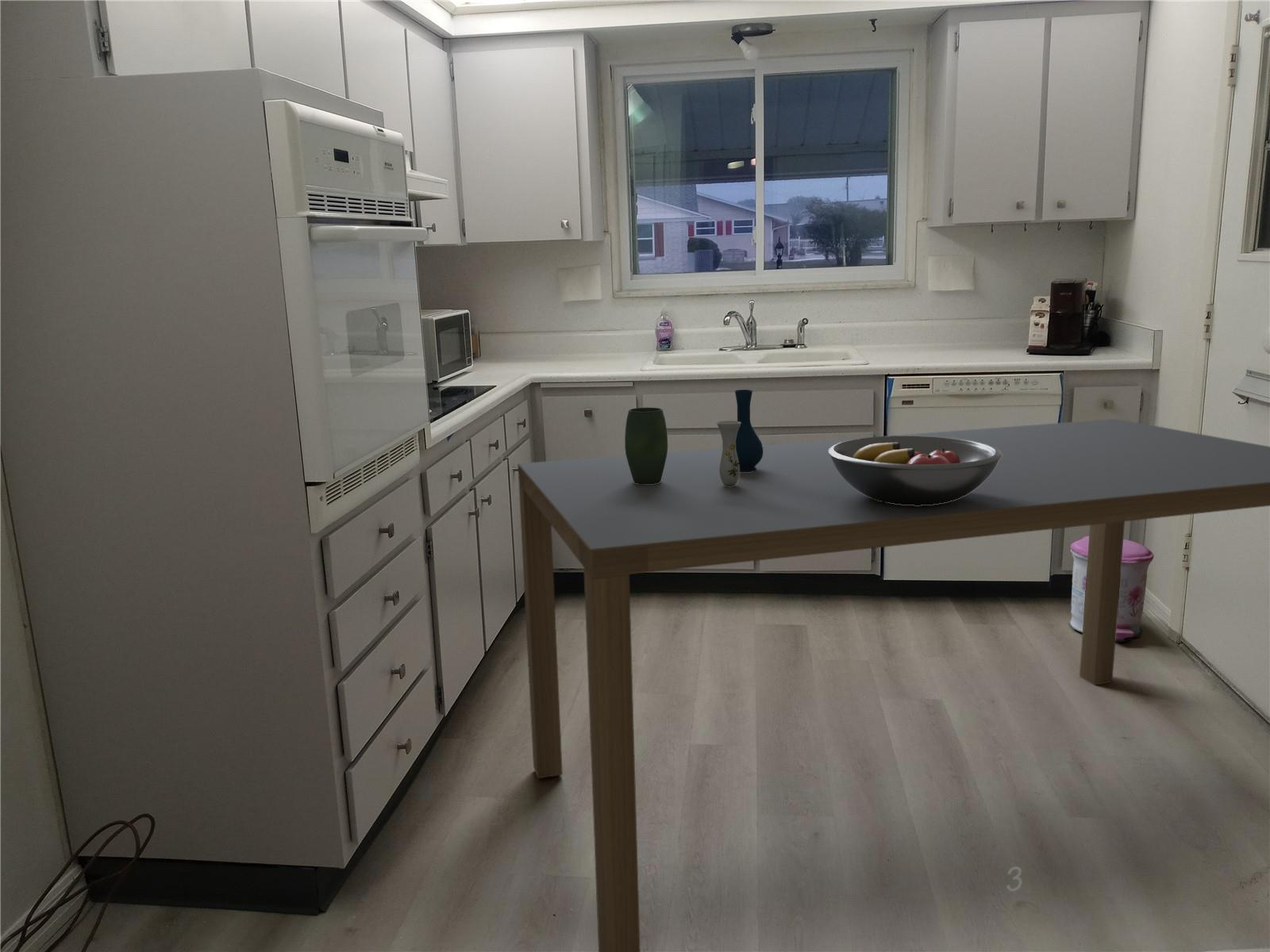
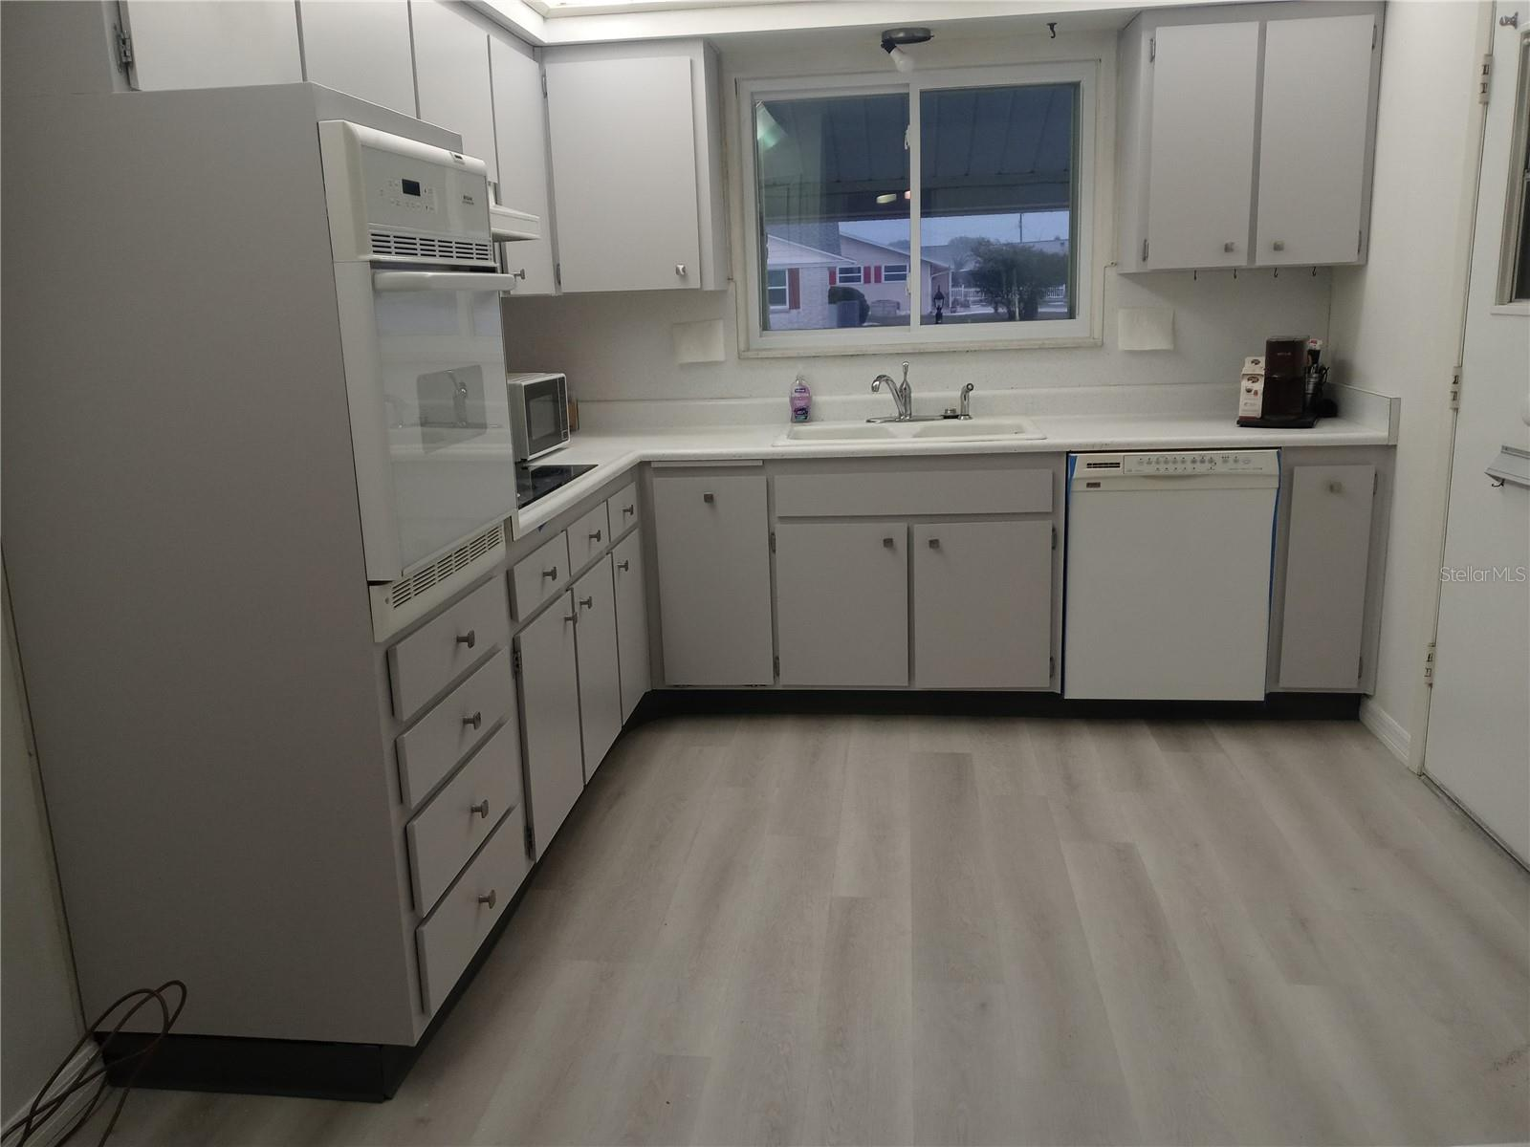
- fruit bowl [828,435,1002,505]
- vase [624,389,764,486]
- trash can [1068,536,1155,643]
- dining table [517,418,1270,952]
